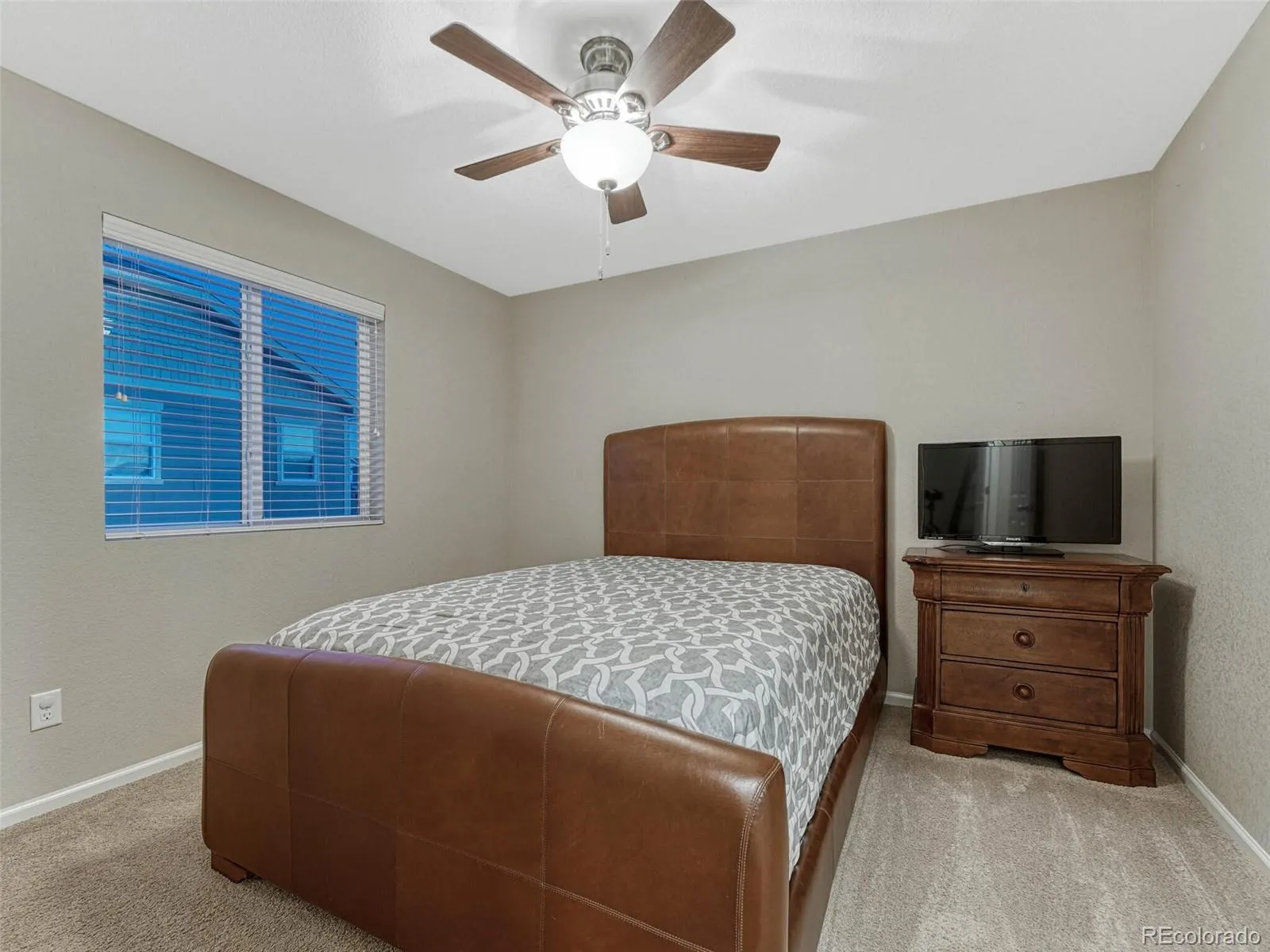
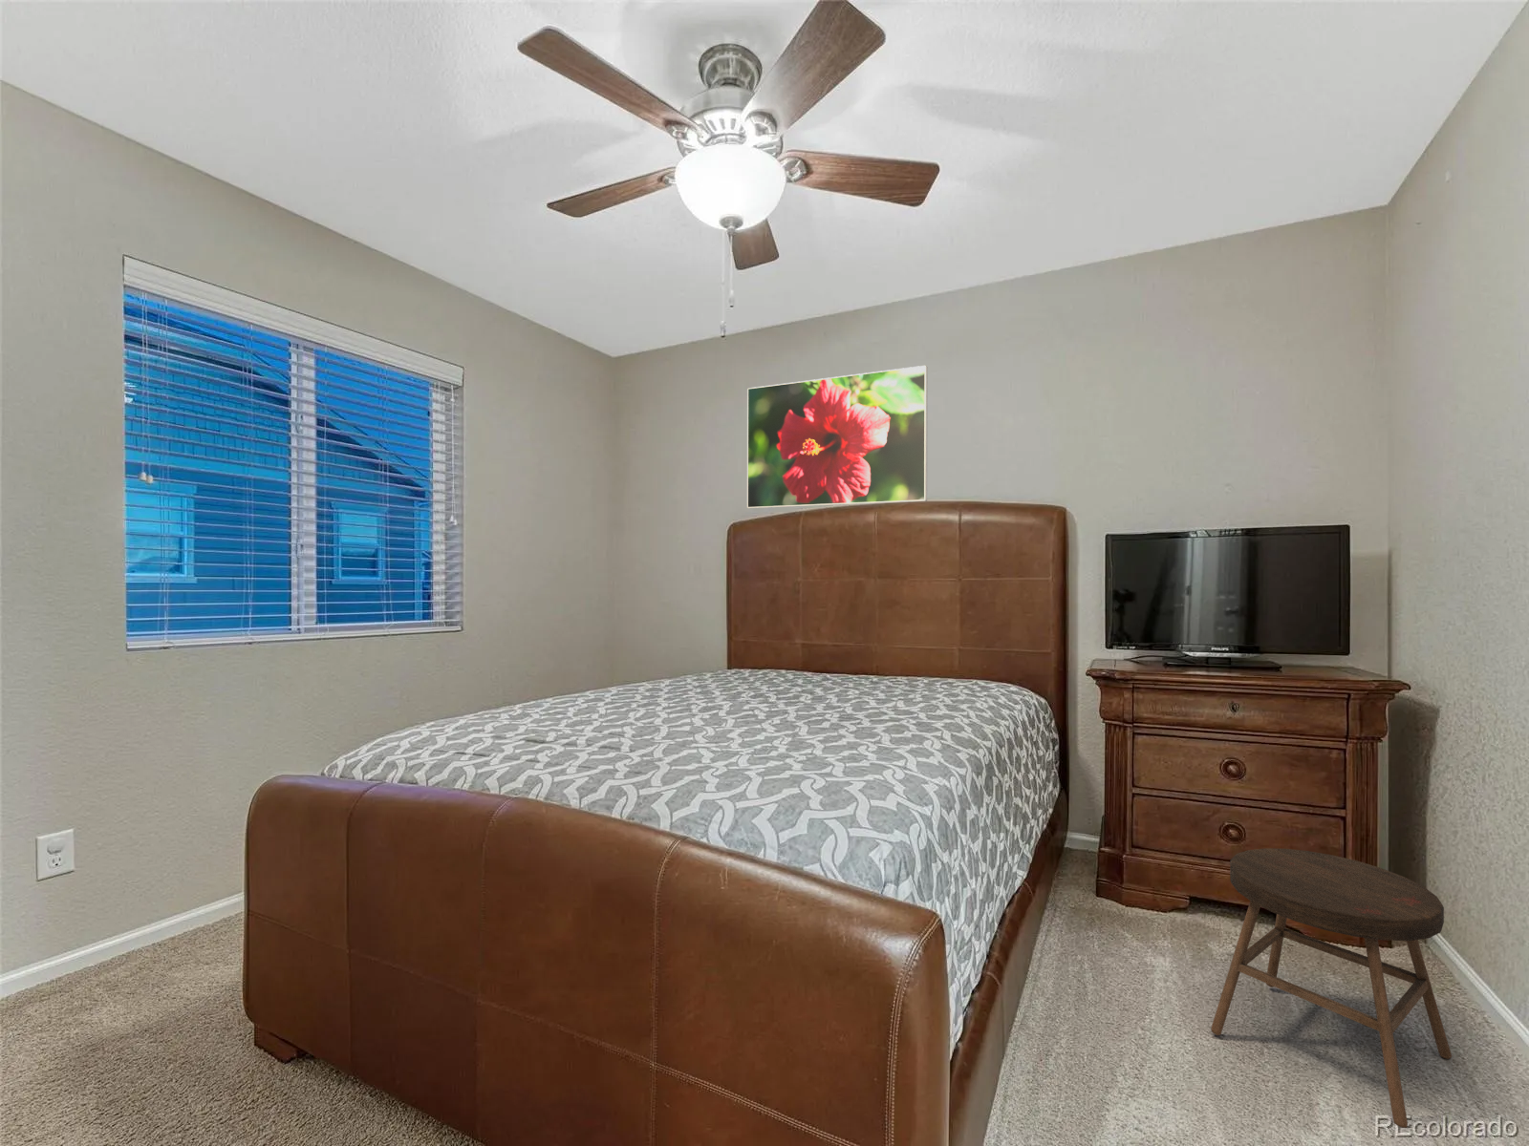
+ stool [1211,847,1453,1129]
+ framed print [746,365,928,509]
